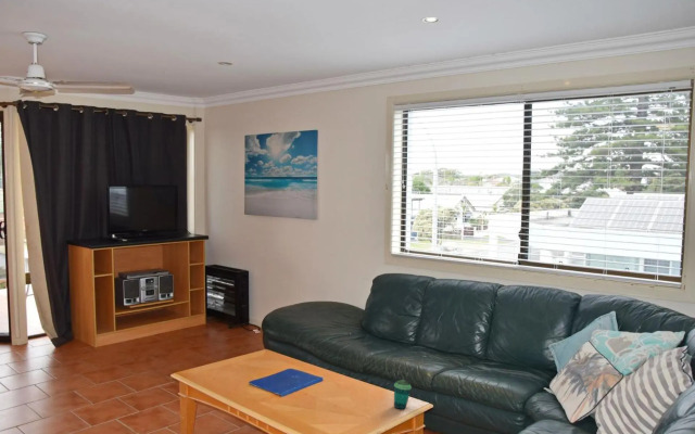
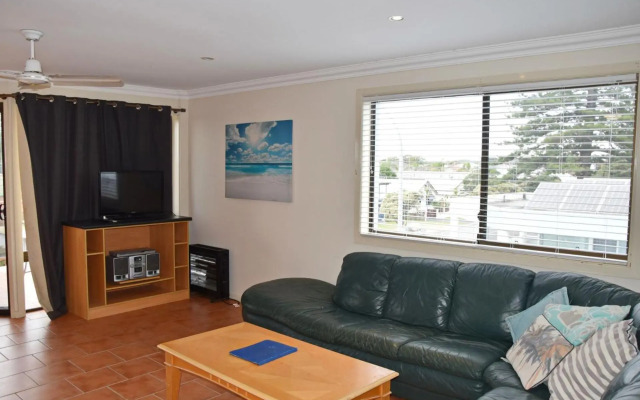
- cup [393,379,413,410]
